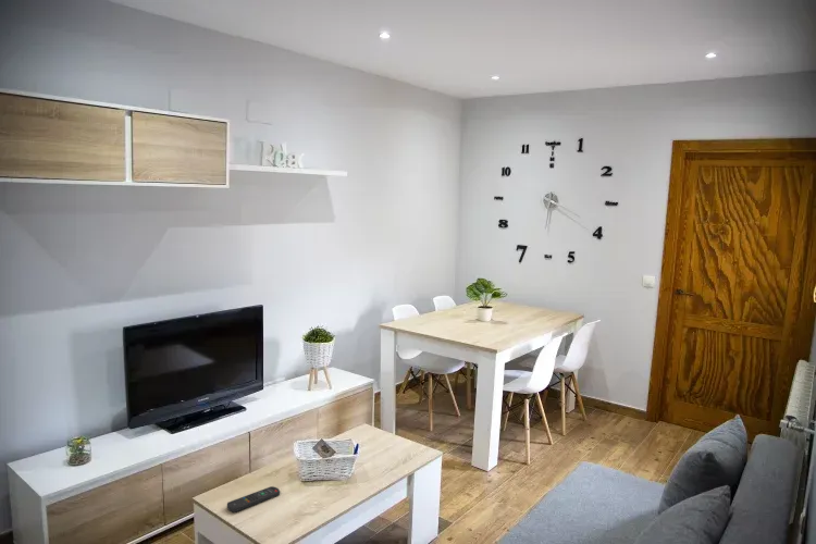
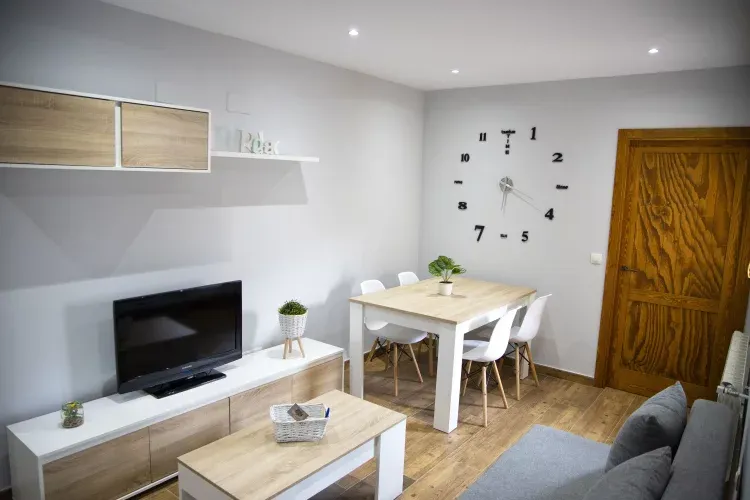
- remote control [226,485,281,514]
